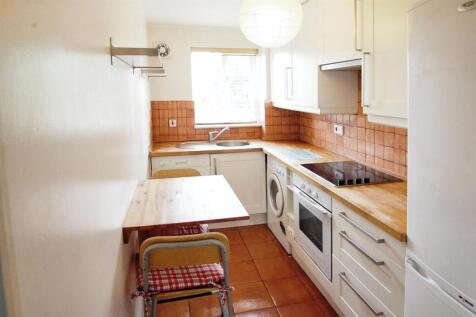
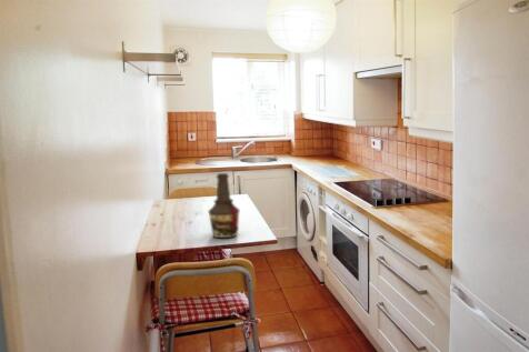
+ bottle [207,172,241,239]
